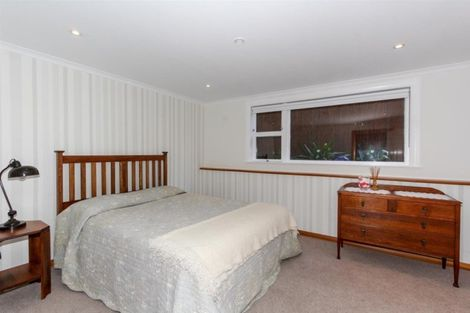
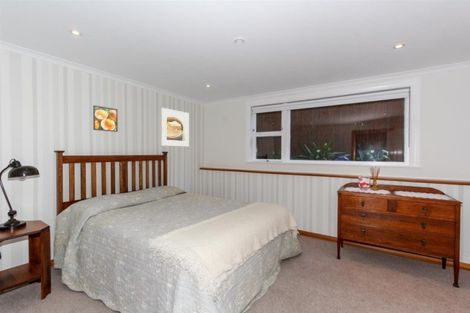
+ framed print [92,104,119,133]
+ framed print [160,107,190,147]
